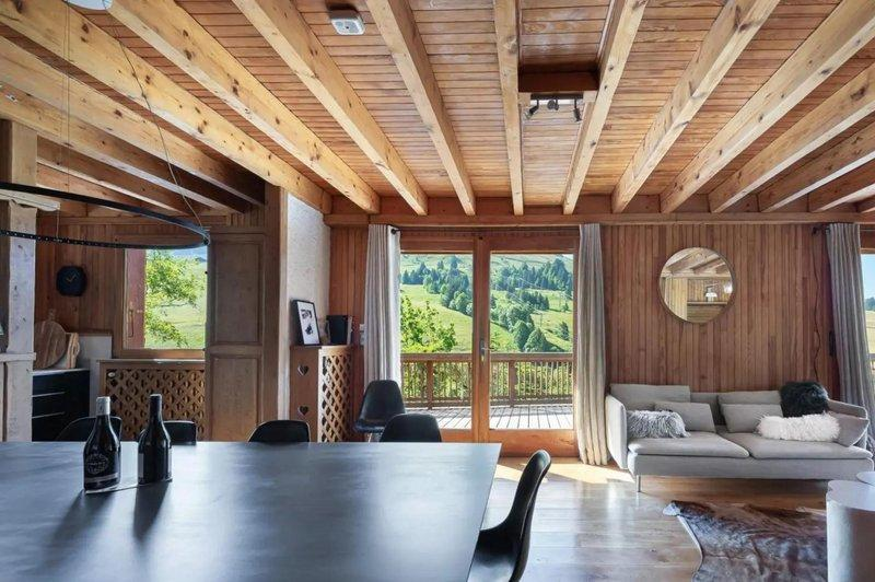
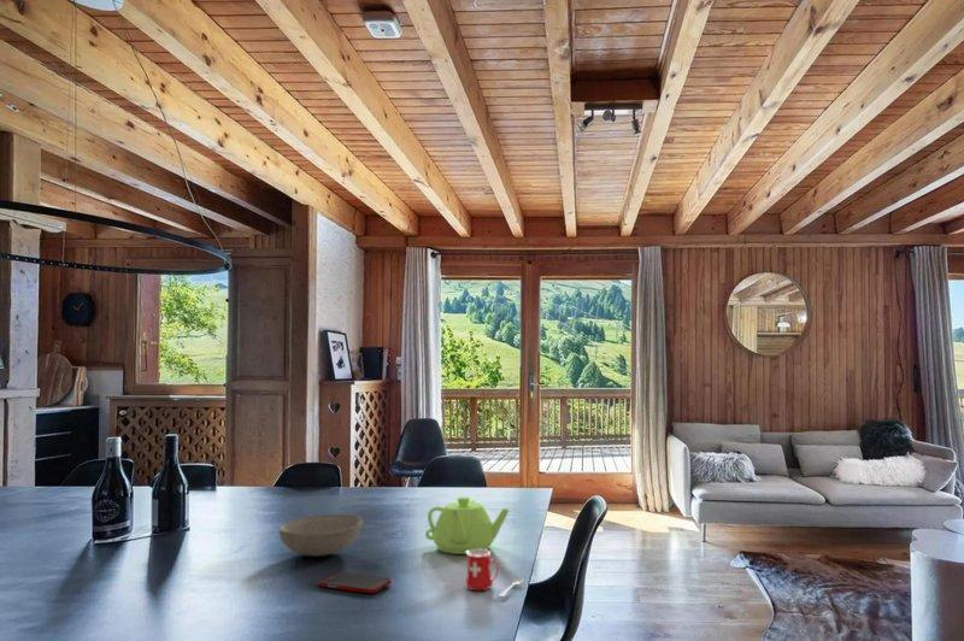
+ teapot [424,495,510,555]
+ mug [464,549,524,598]
+ bowl [277,513,364,558]
+ cell phone [317,571,392,594]
